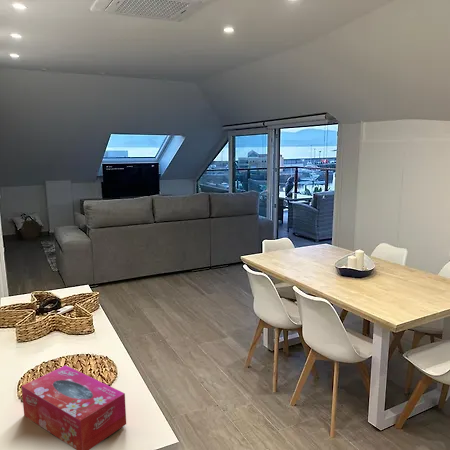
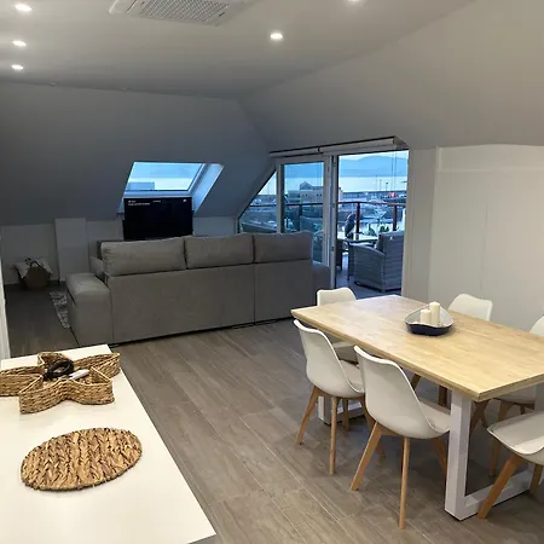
- tissue box [20,364,127,450]
